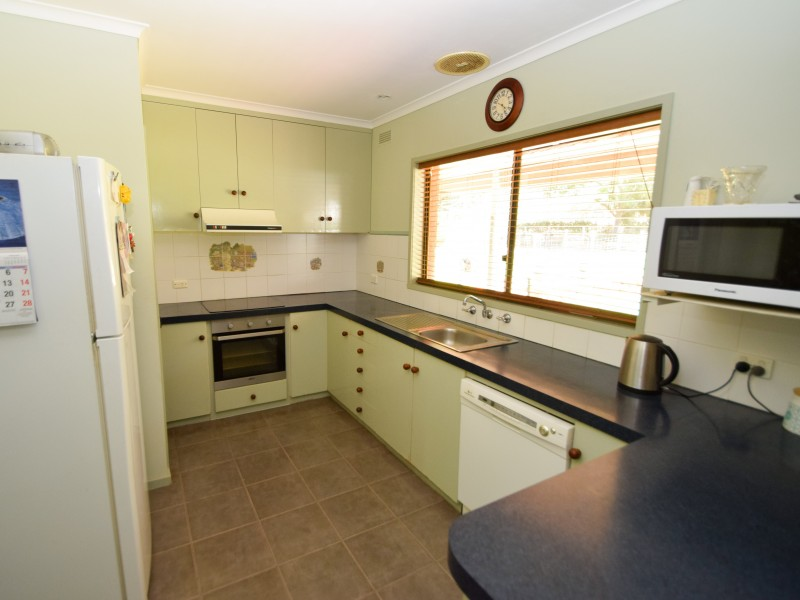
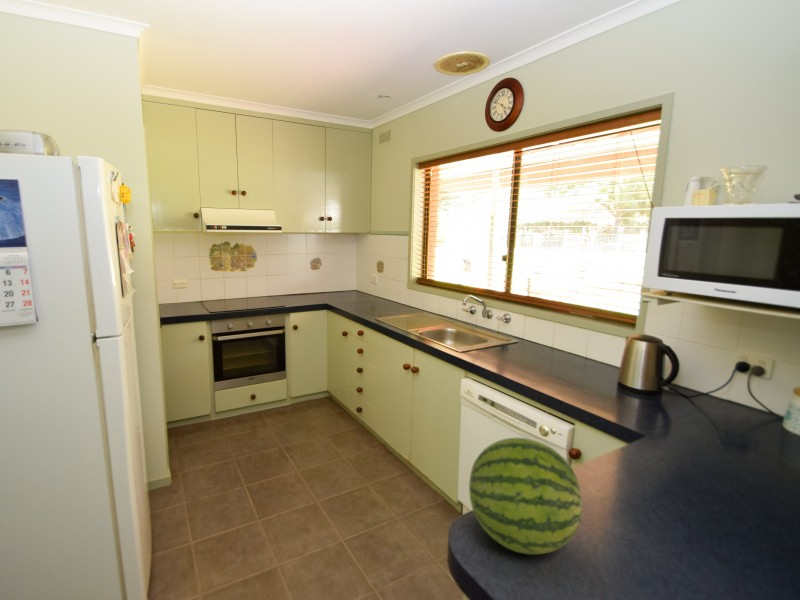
+ fruit [468,437,583,556]
